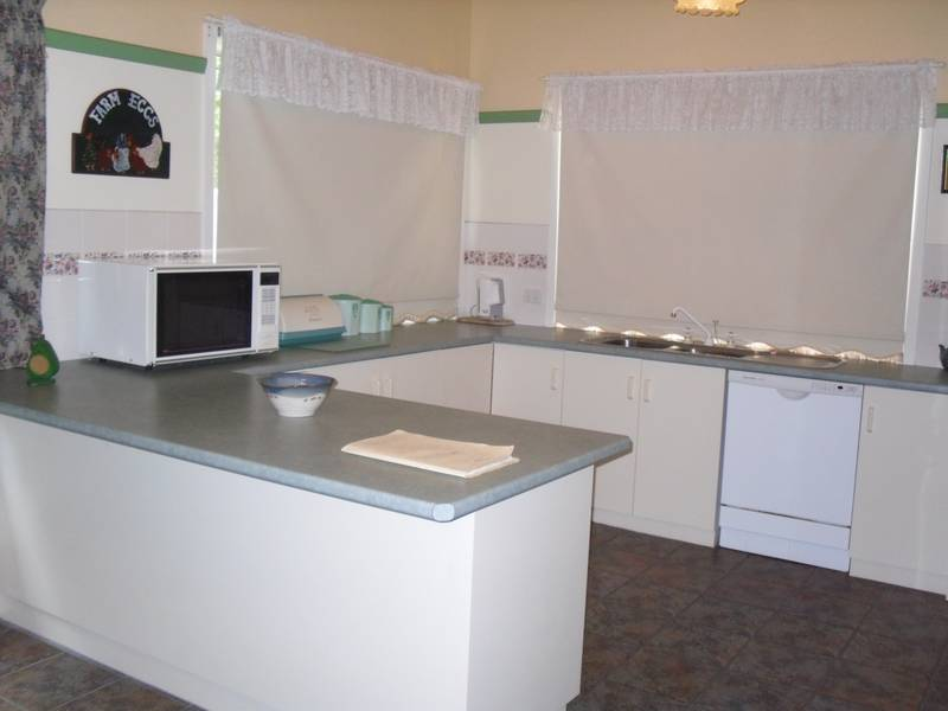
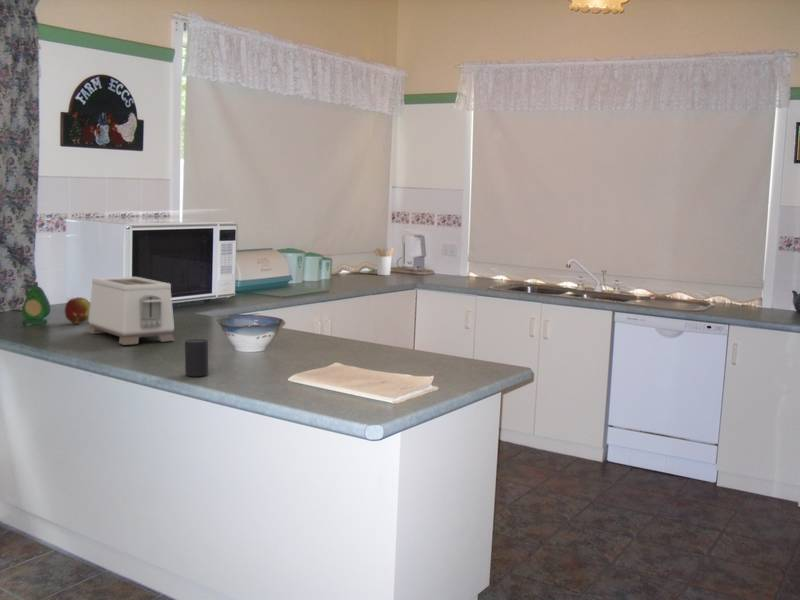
+ utensil holder [373,246,395,276]
+ cup [184,338,209,377]
+ toaster [87,276,176,346]
+ fruit [64,297,90,325]
